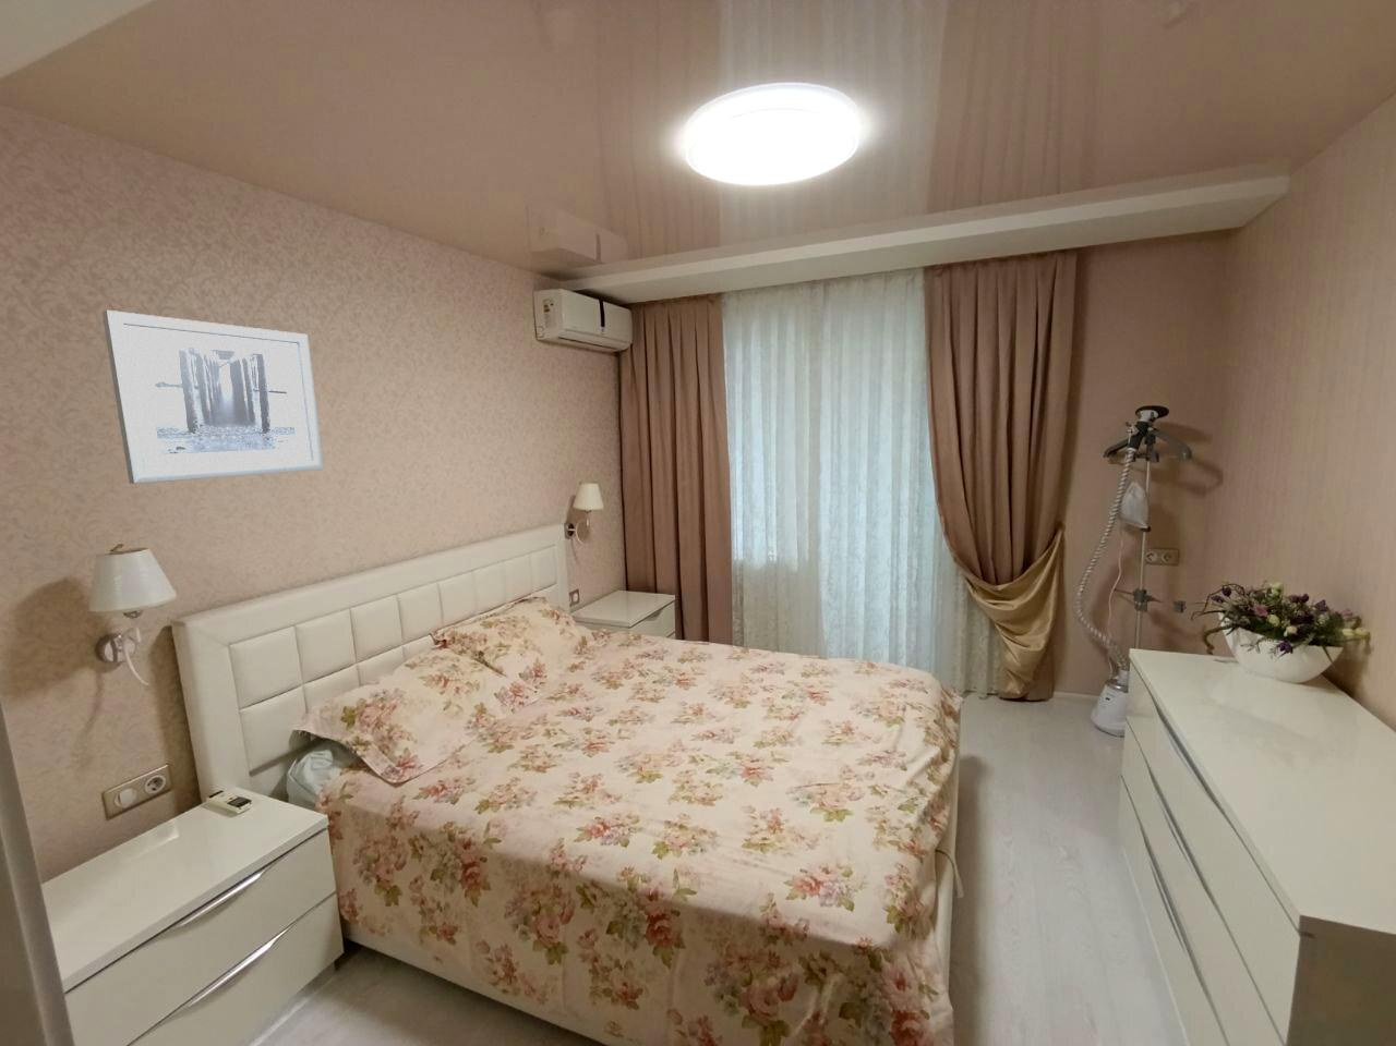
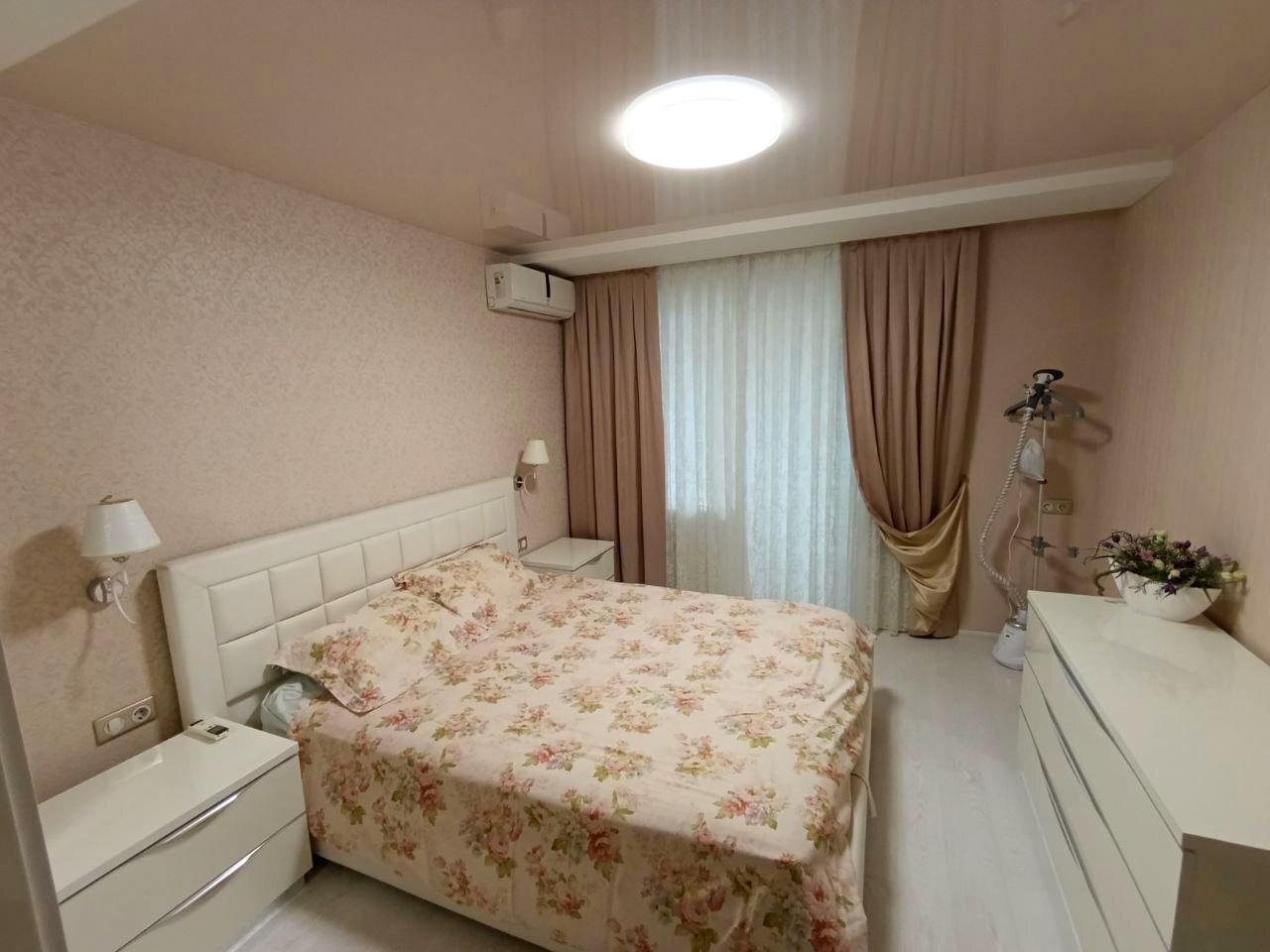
- wall art [101,310,324,485]
